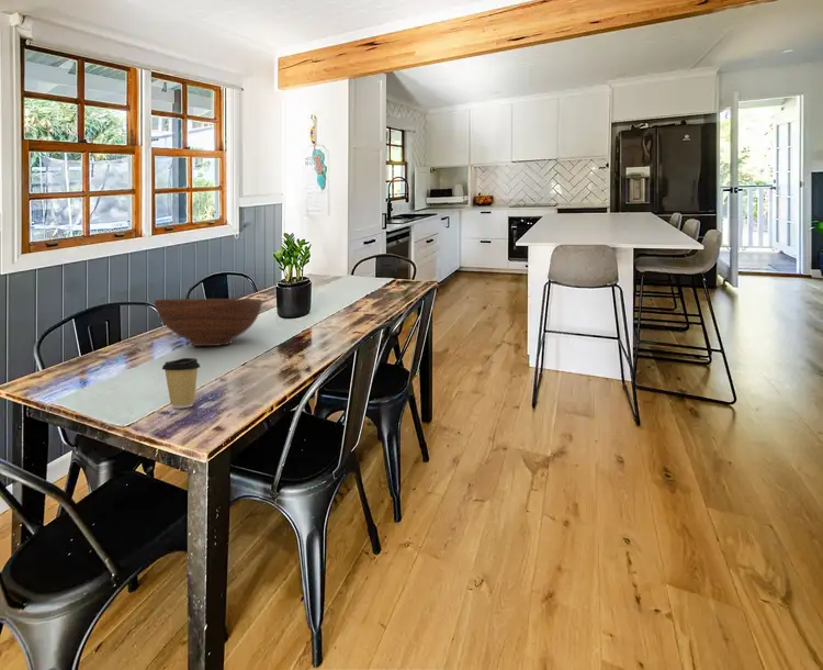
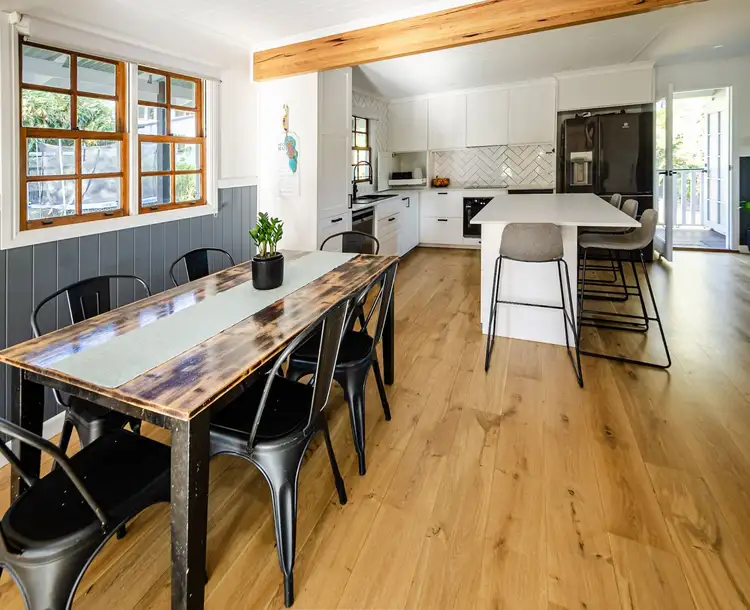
- fruit bowl [154,298,263,347]
- coffee cup [161,357,201,409]
